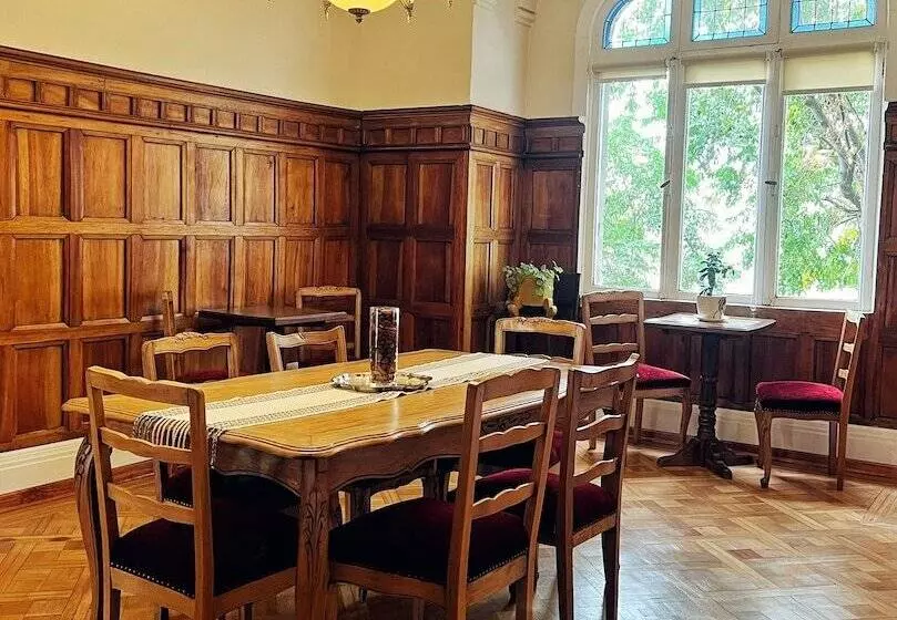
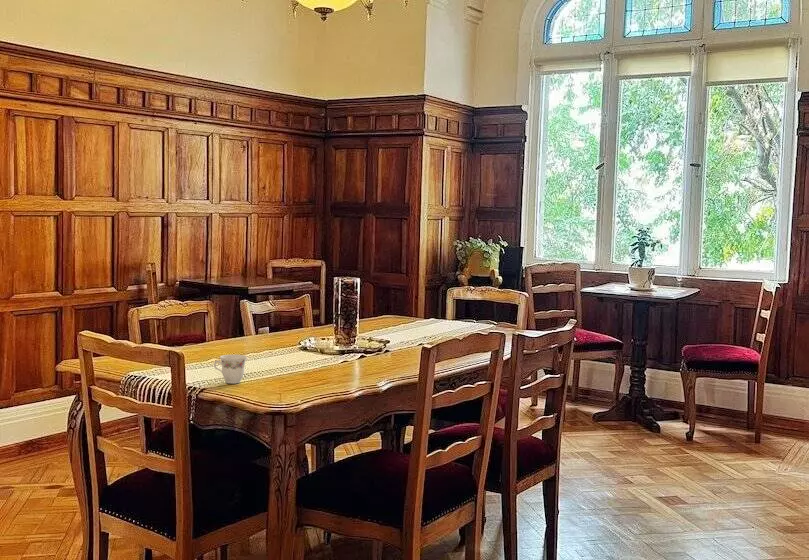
+ teacup [213,354,248,385]
